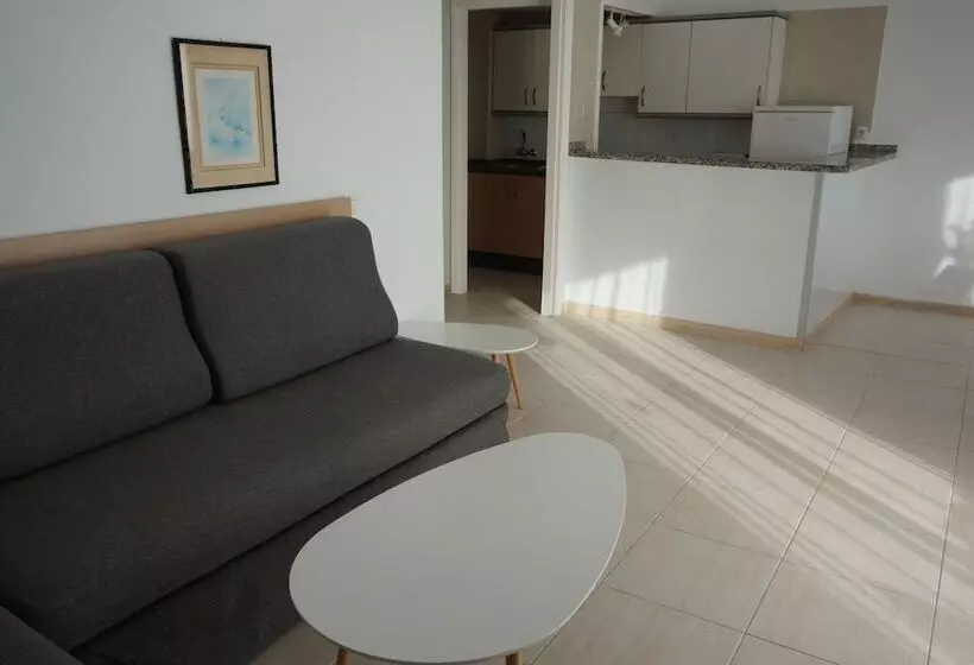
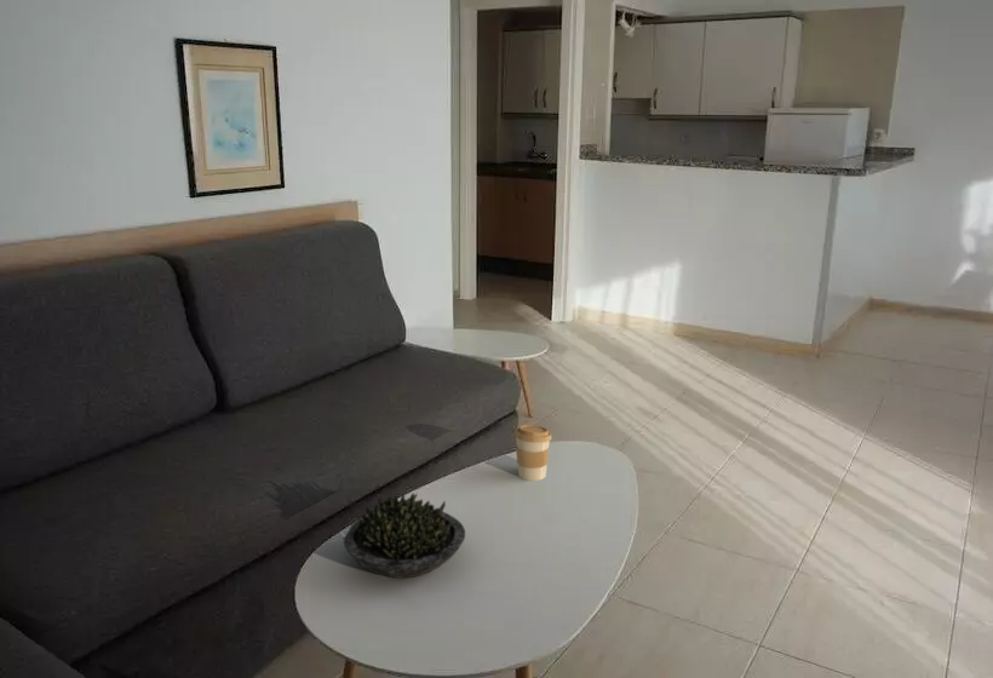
+ succulent plant [343,492,466,580]
+ coffee cup [513,424,552,482]
